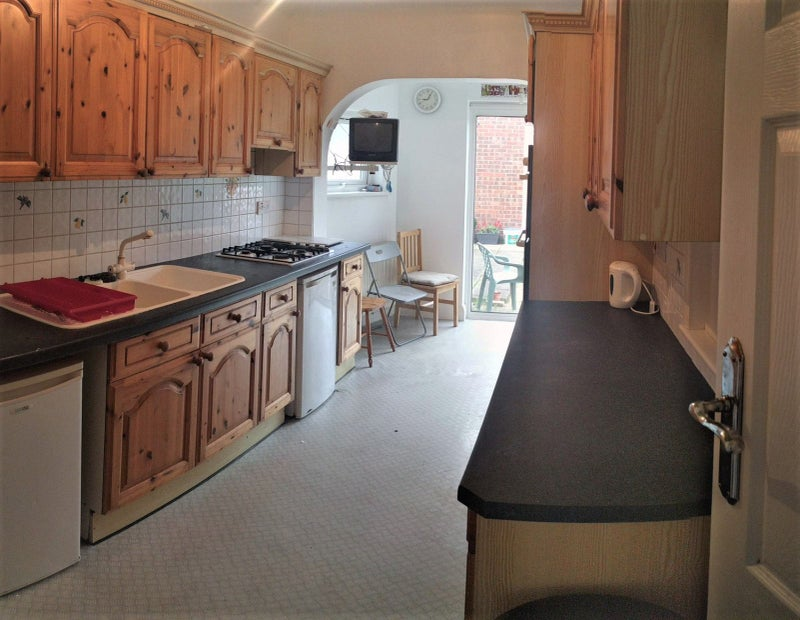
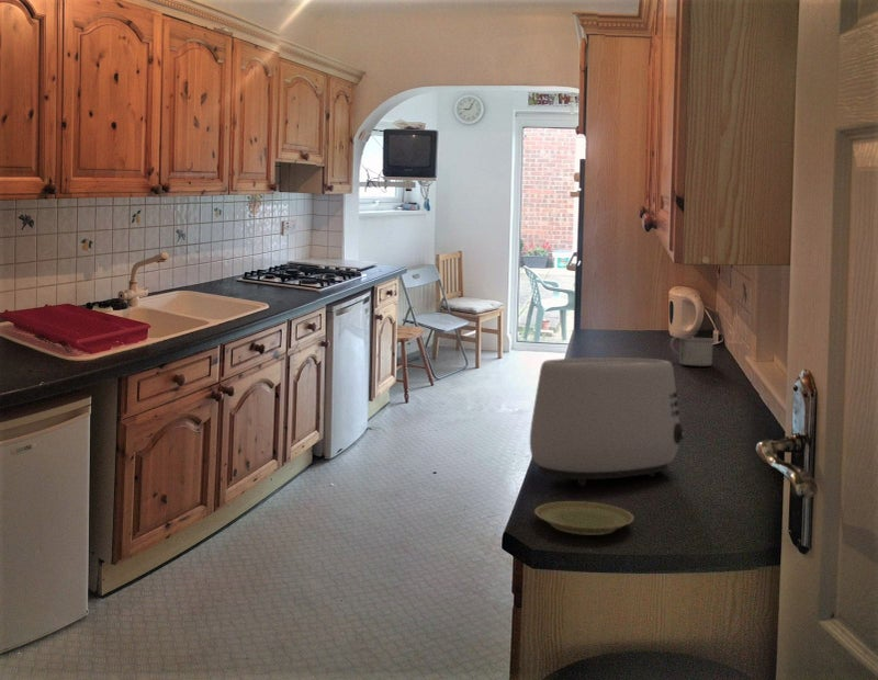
+ plate [533,500,635,536]
+ mug [669,336,714,367]
+ toaster [529,356,686,487]
